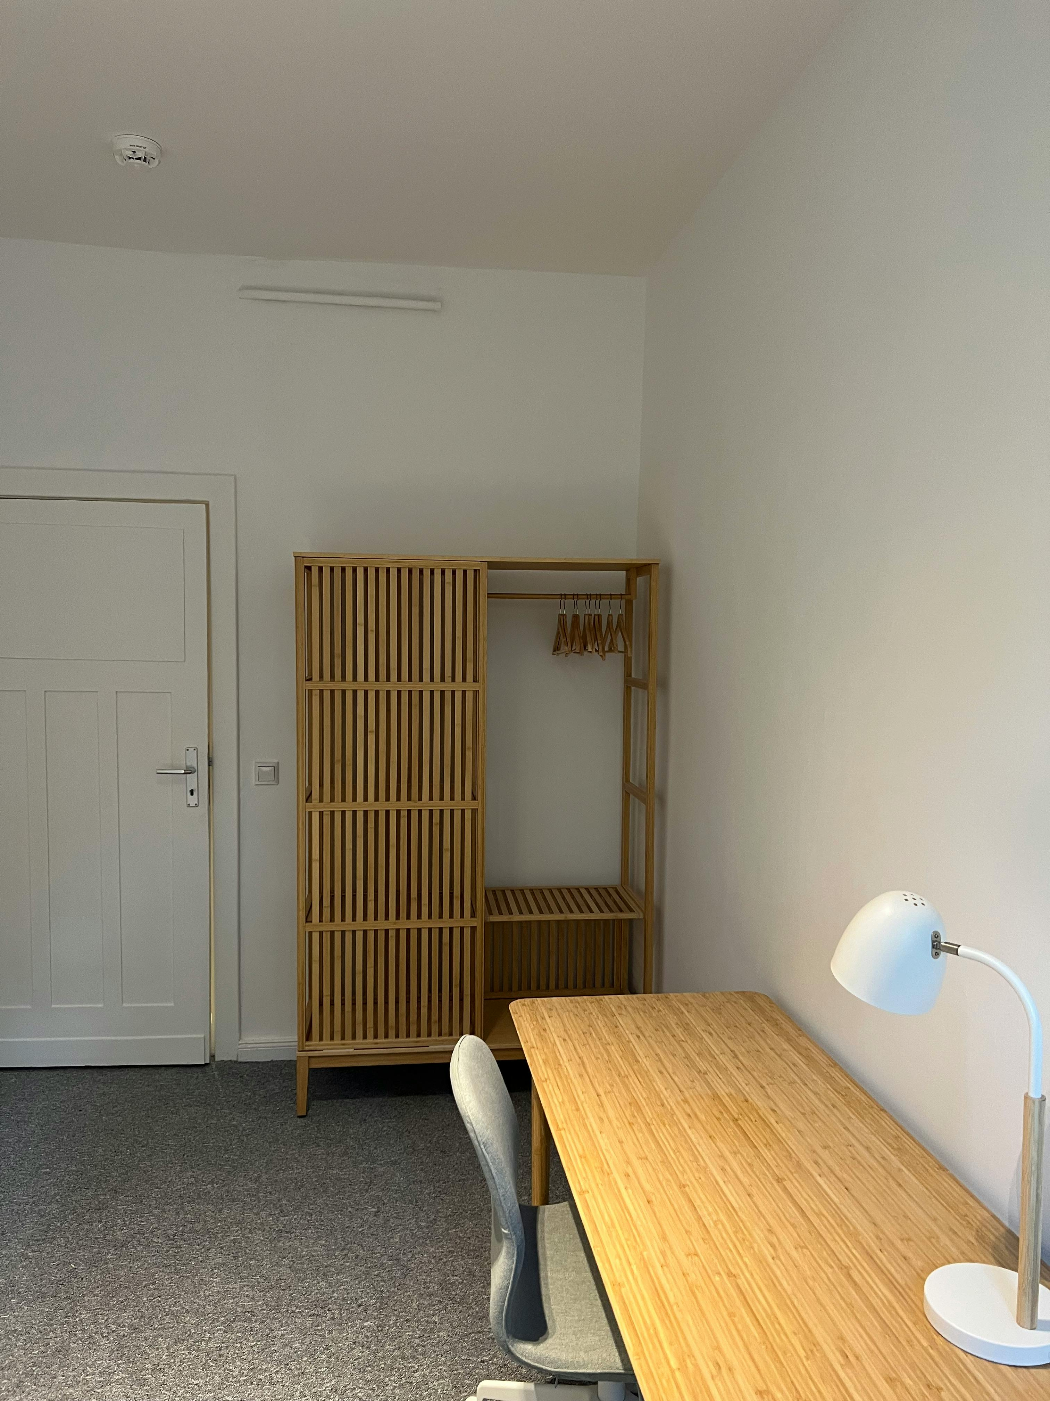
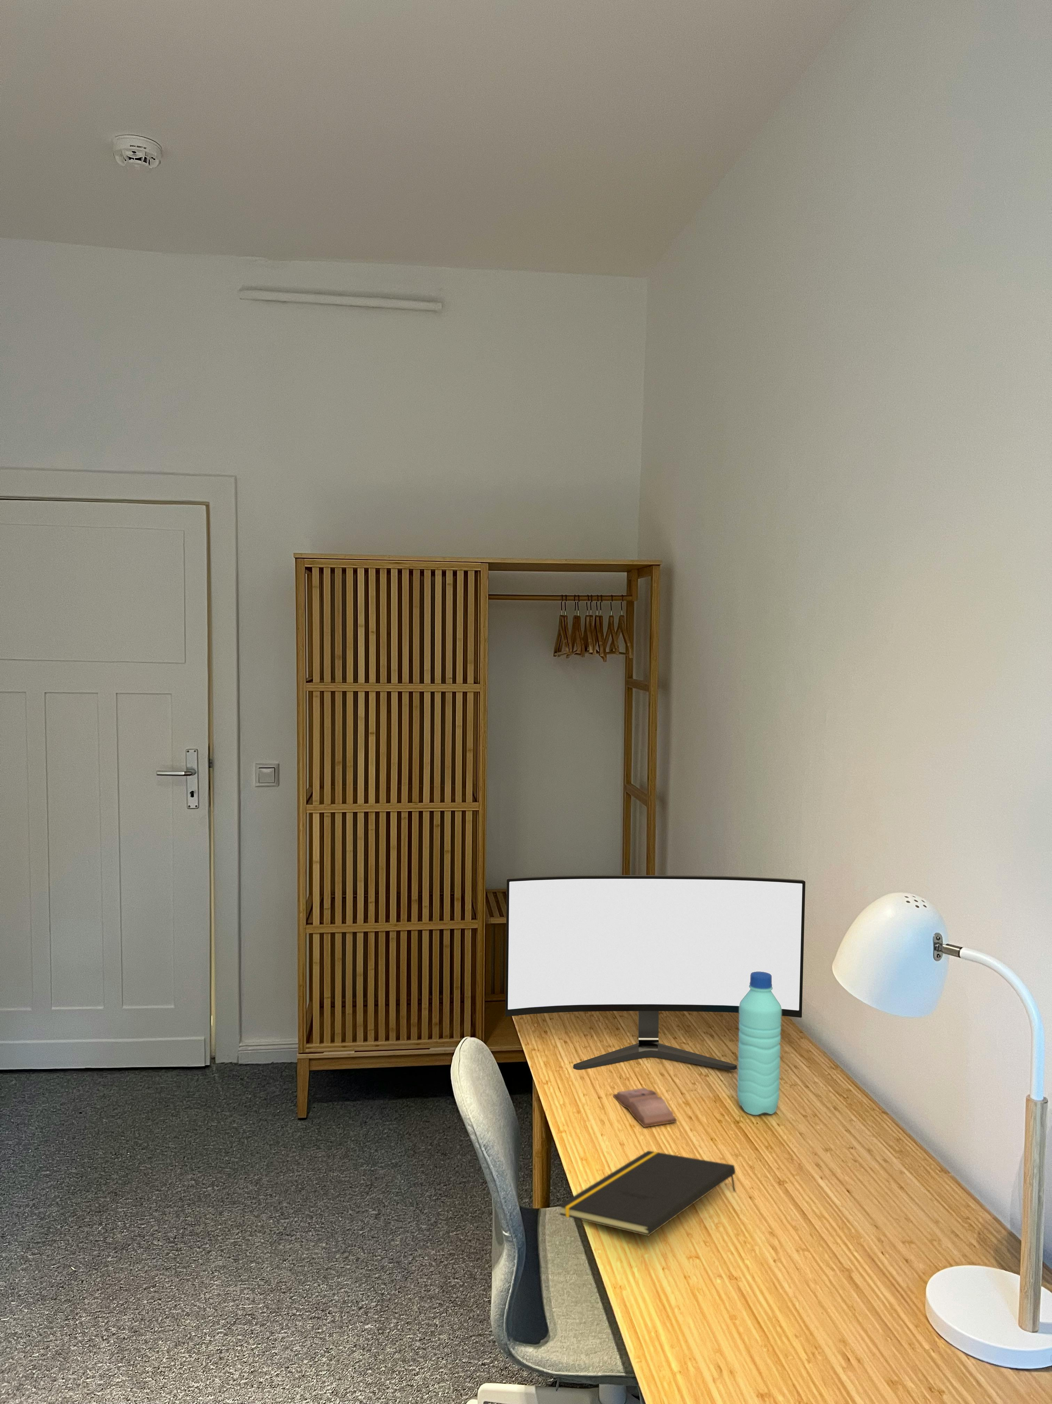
+ notepad [558,1150,736,1236]
+ water bottle [737,972,781,1115]
+ monitor [505,874,806,1070]
+ book [612,1088,677,1128]
